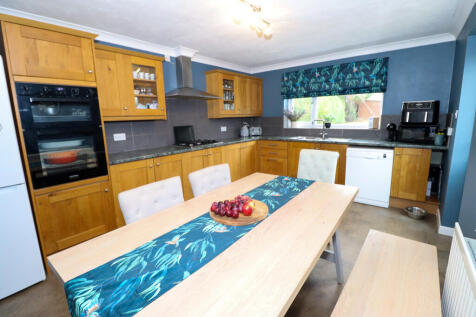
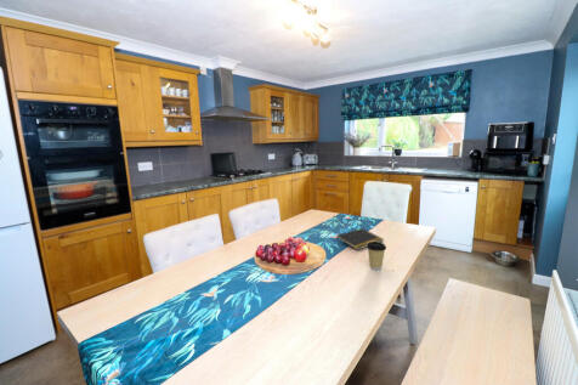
+ coffee cup [365,242,387,271]
+ notepad [335,227,385,251]
